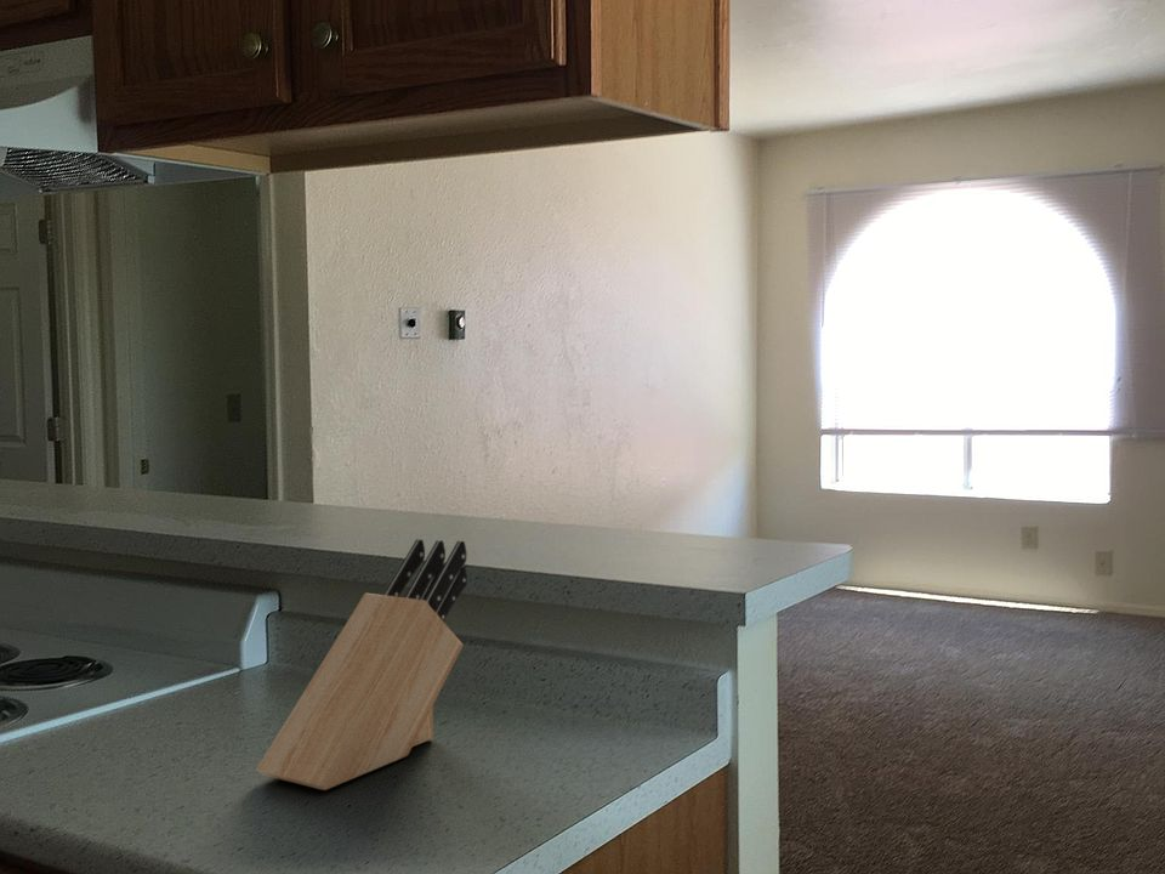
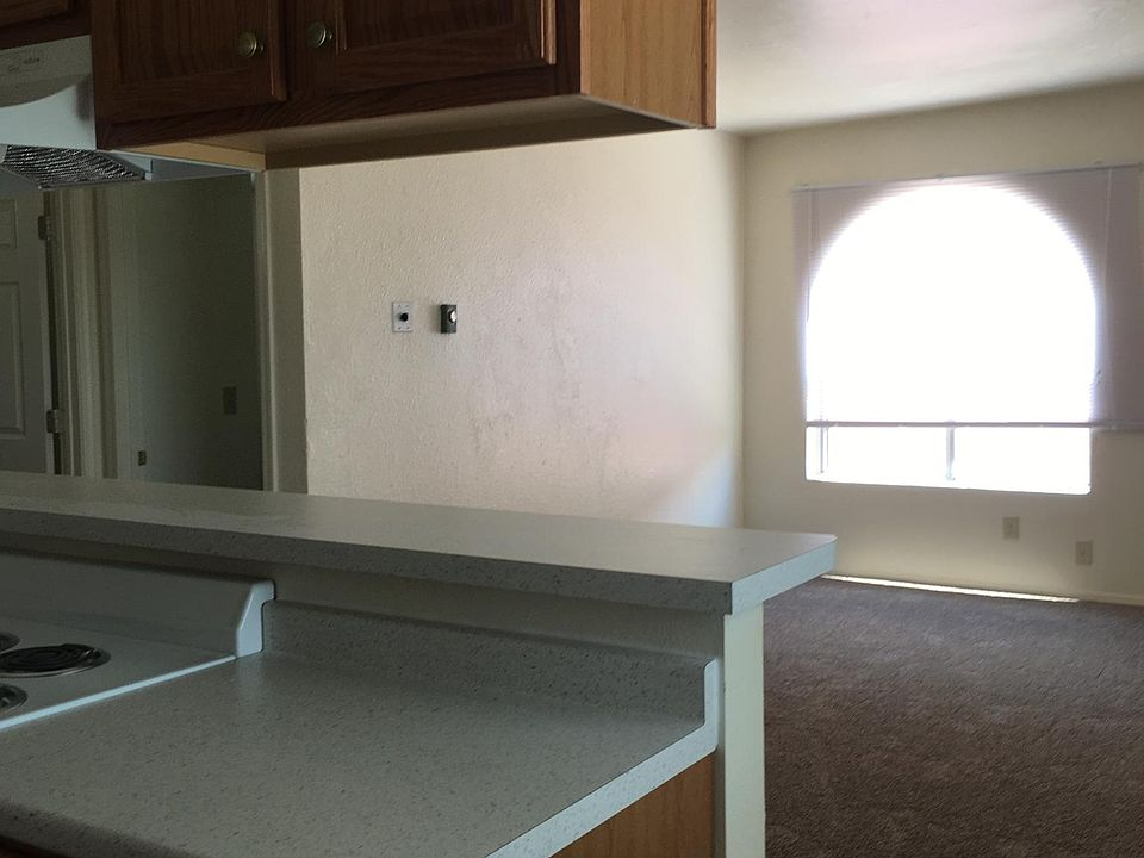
- knife block [255,538,468,791]
